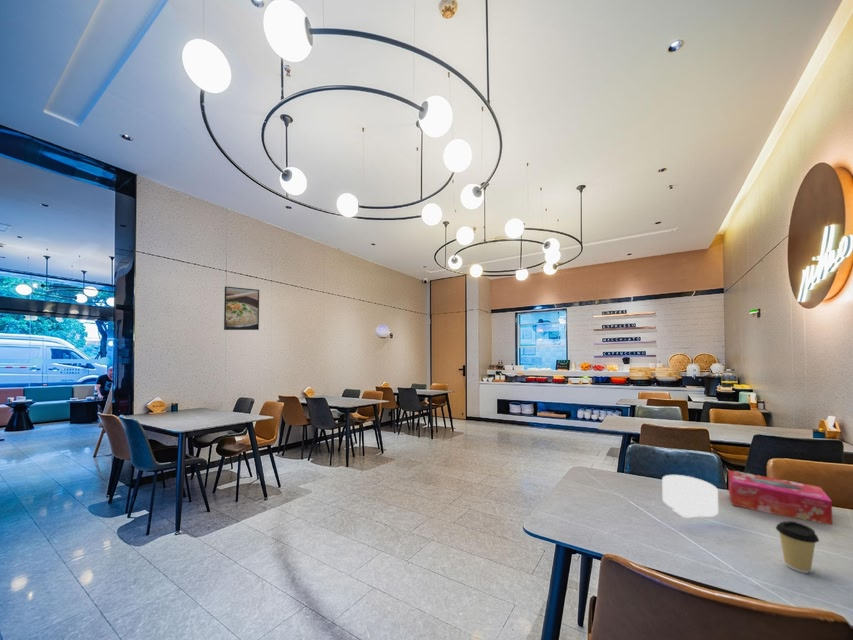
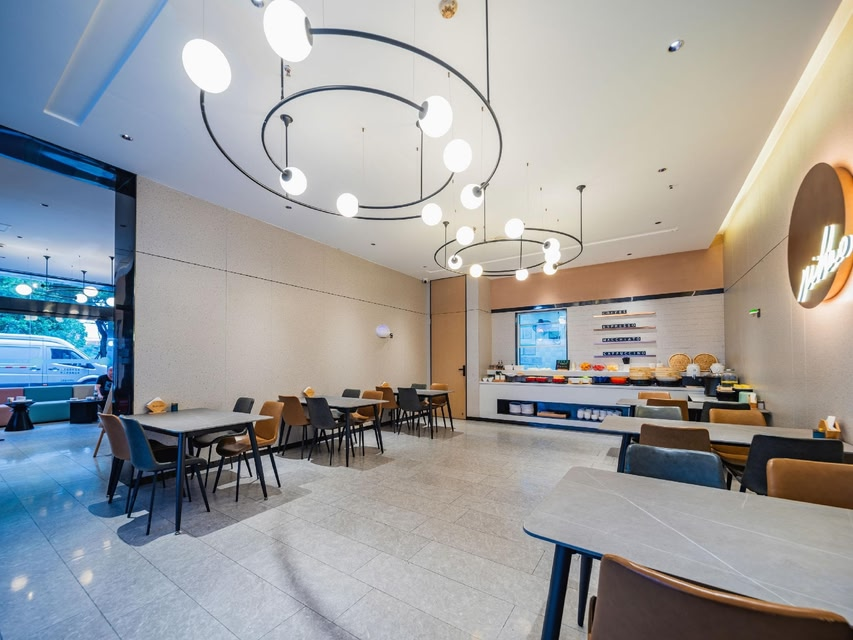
- coffee cup [775,520,820,574]
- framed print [223,285,260,331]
- bowl [661,474,719,518]
- tissue box [727,469,833,526]
